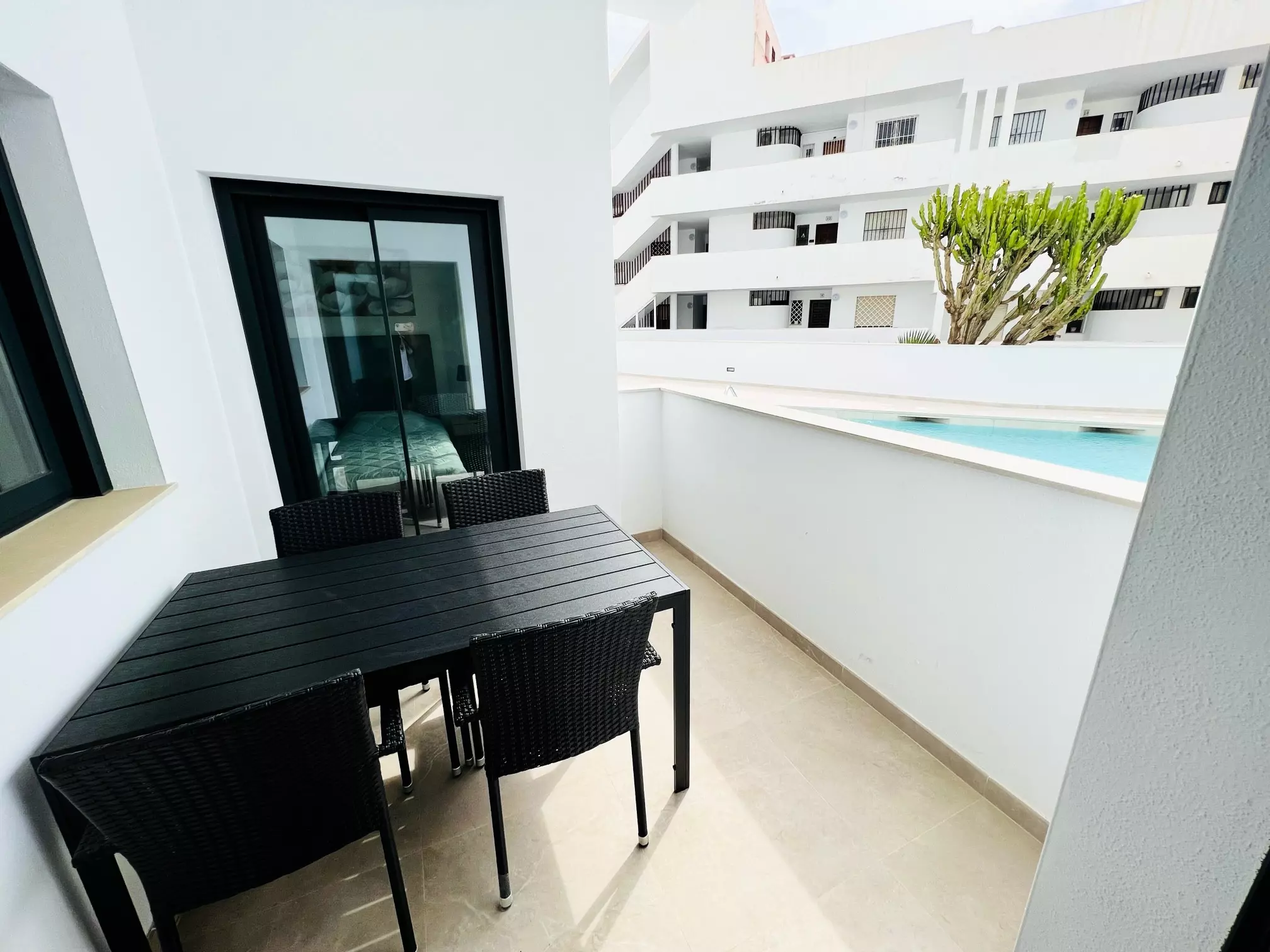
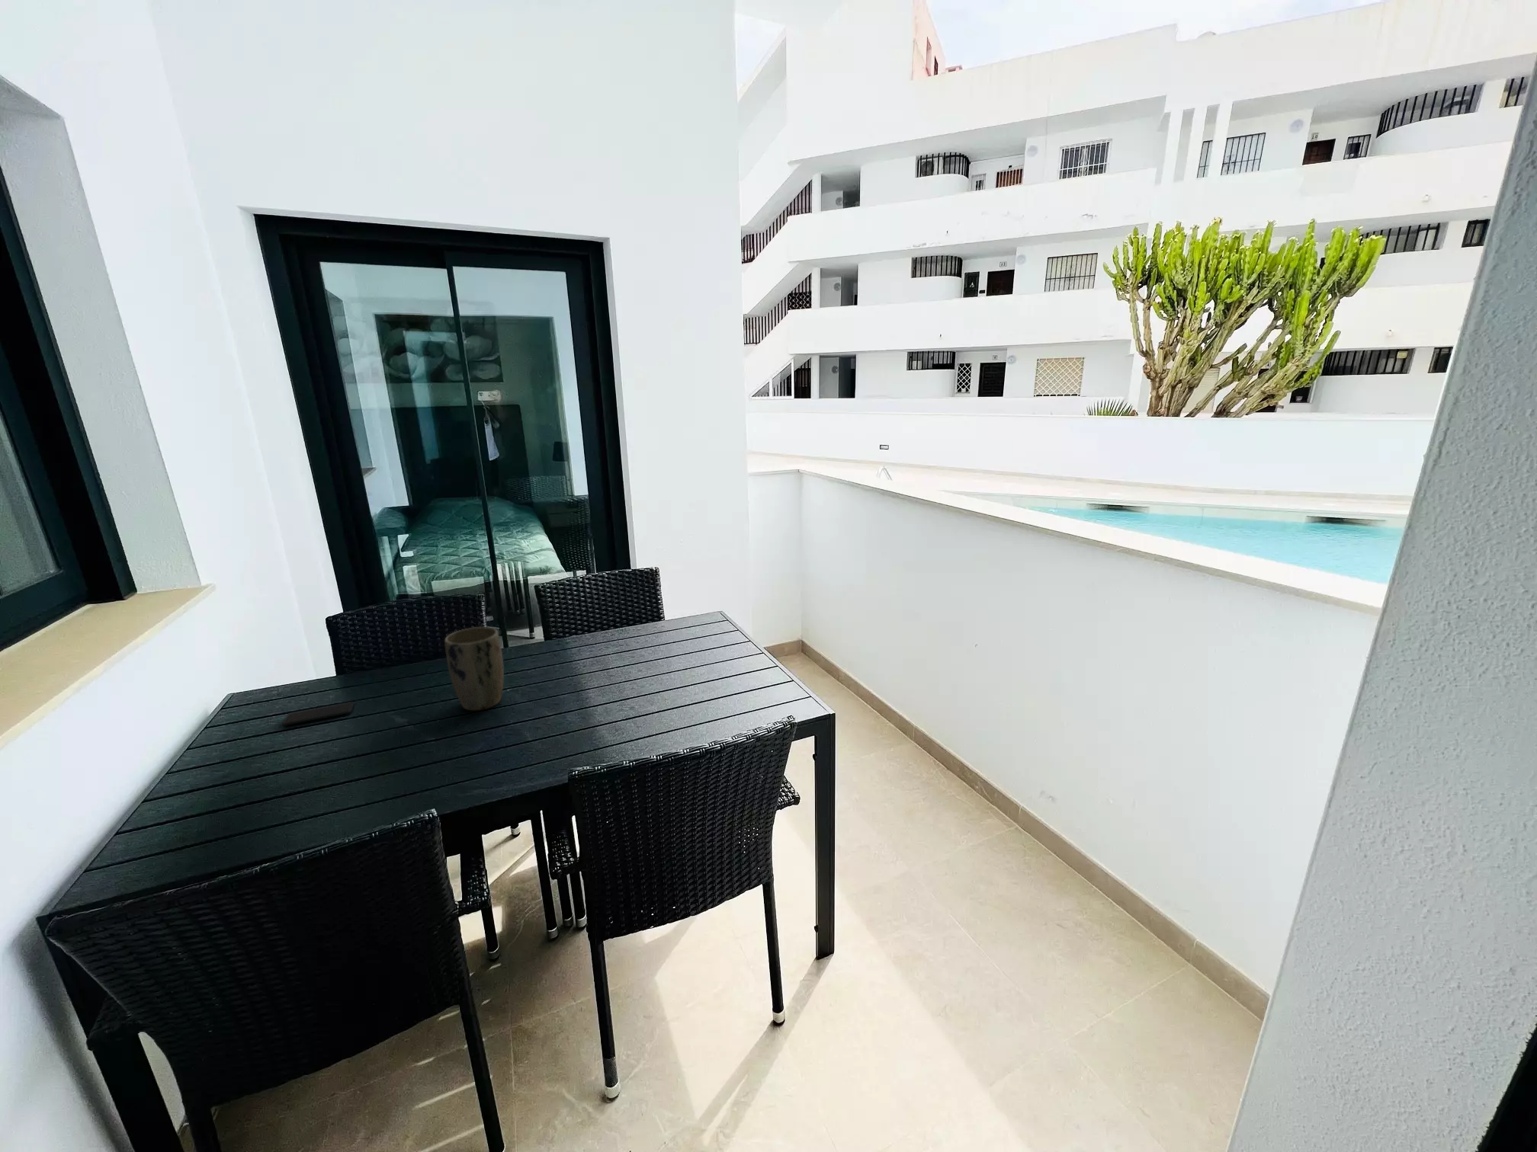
+ plant pot [444,627,505,712]
+ smartphone [281,701,356,727]
